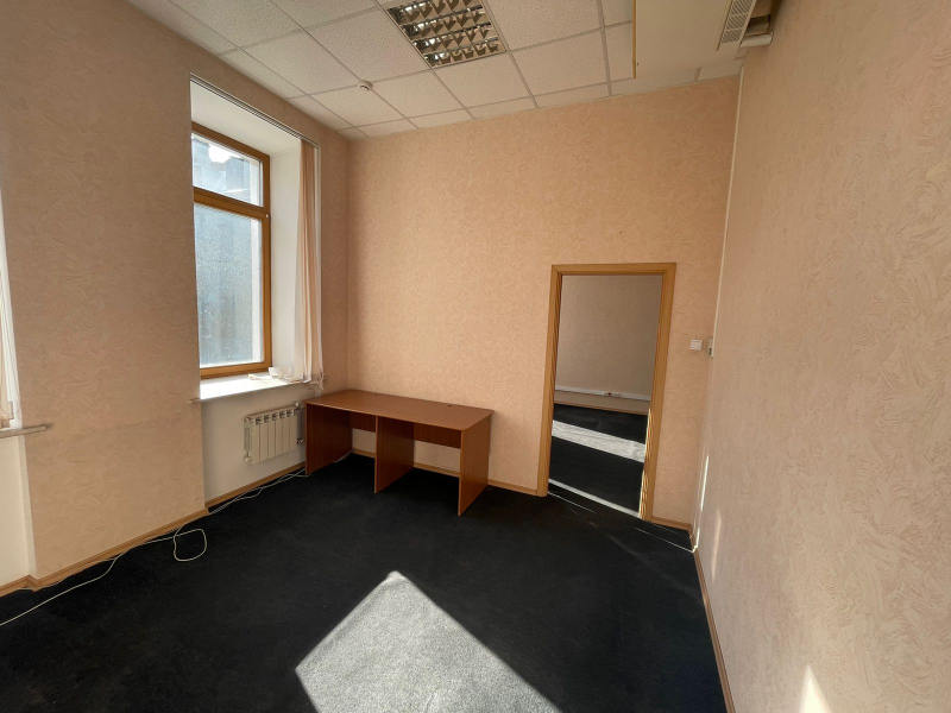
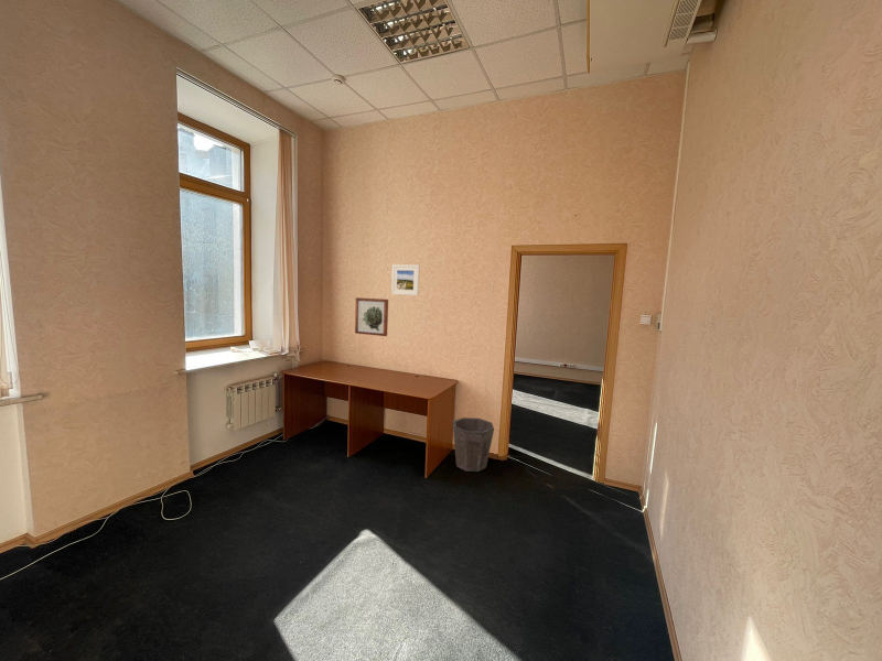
+ wall art [354,296,389,337]
+ waste bin [452,416,495,473]
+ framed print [390,263,421,296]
